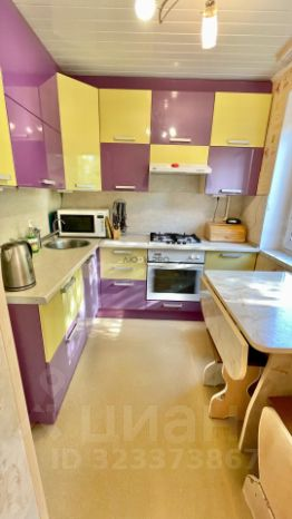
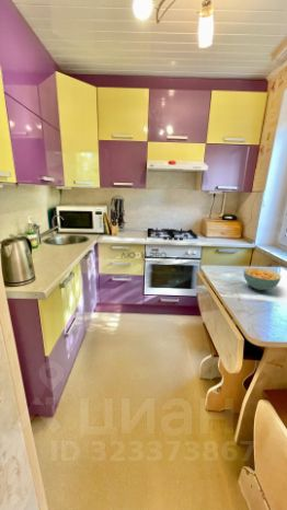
+ cereal bowl [243,266,282,291]
